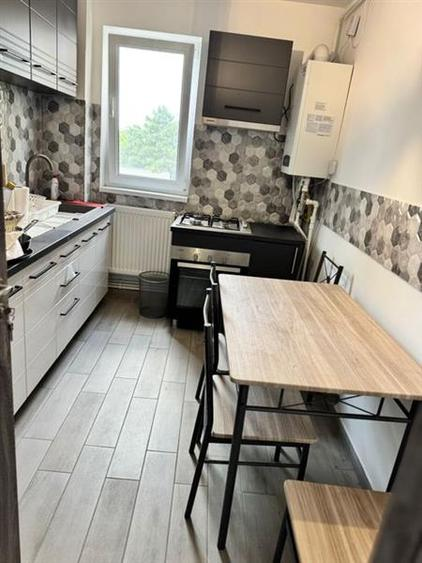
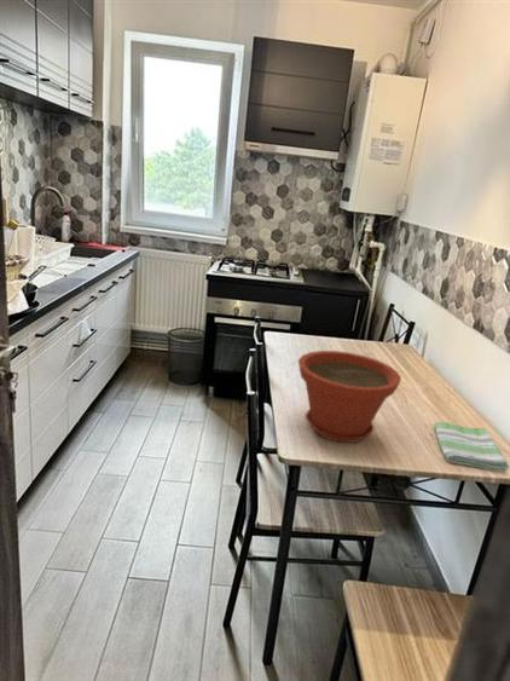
+ dish towel [433,421,510,474]
+ plant pot [297,350,402,444]
